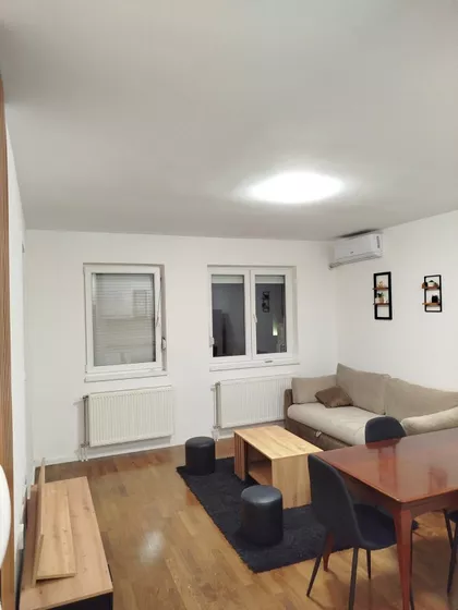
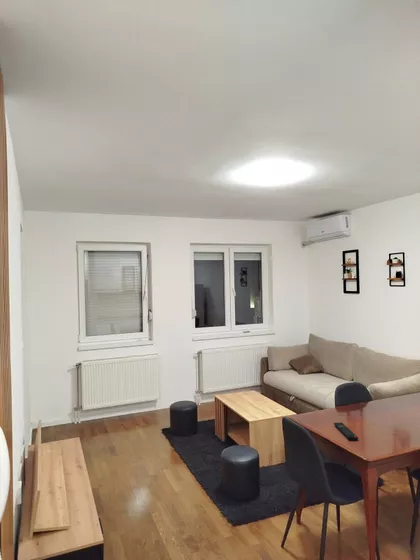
+ remote control [333,422,359,442]
